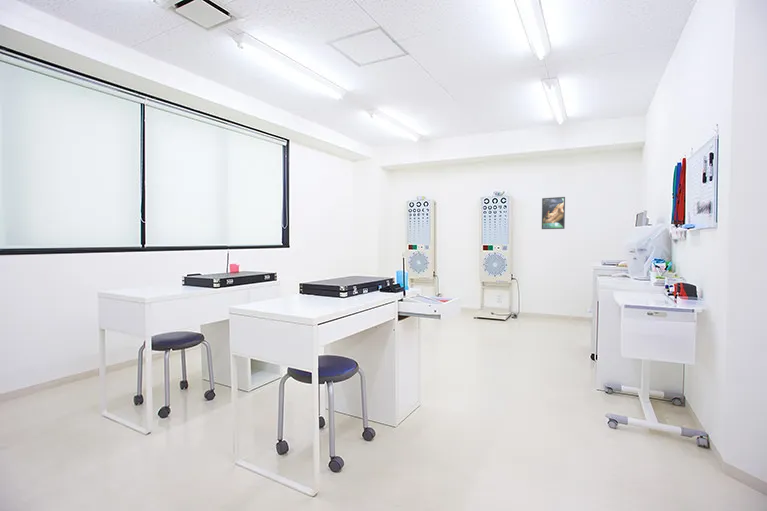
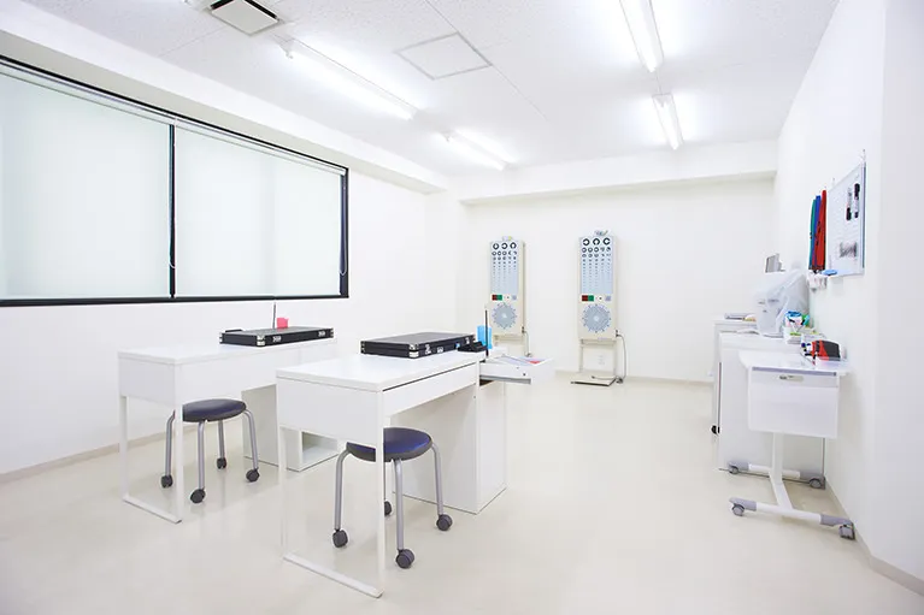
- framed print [541,196,566,230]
